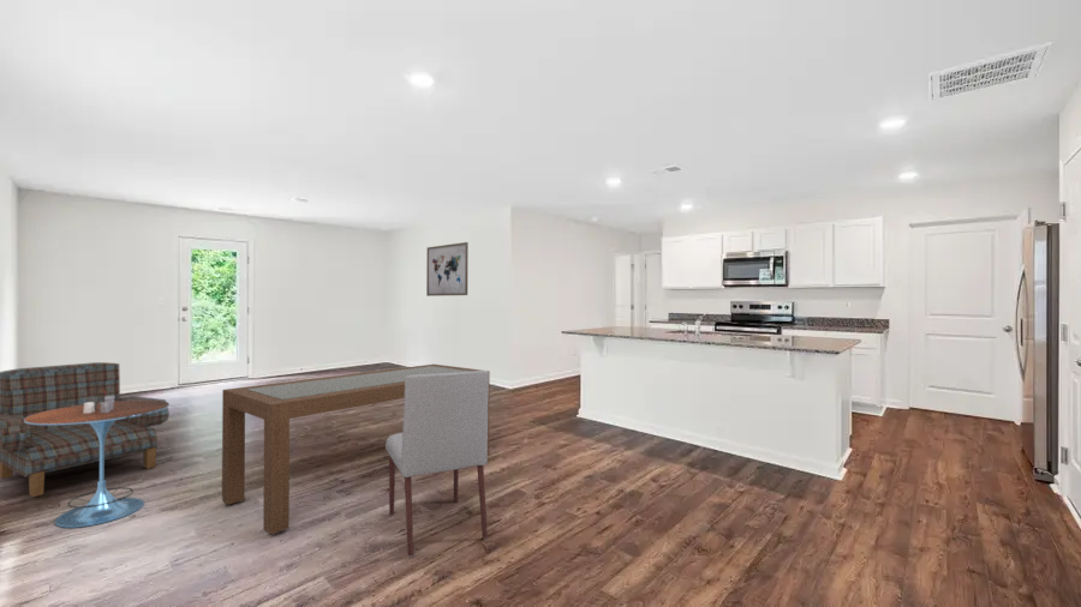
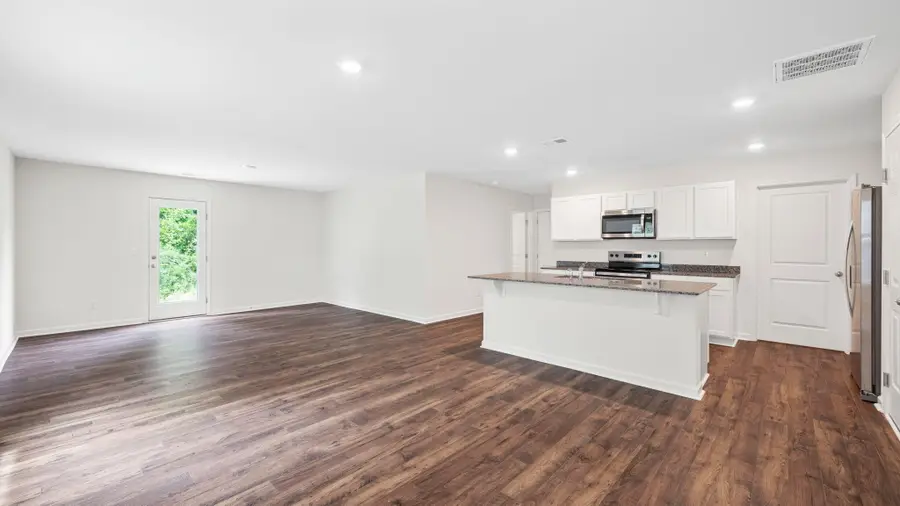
- side table [24,391,171,529]
- chair [384,369,490,558]
- armchair [0,361,171,498]
- dining table [221,363,491,535]
- wall art [425,241,470,298]
